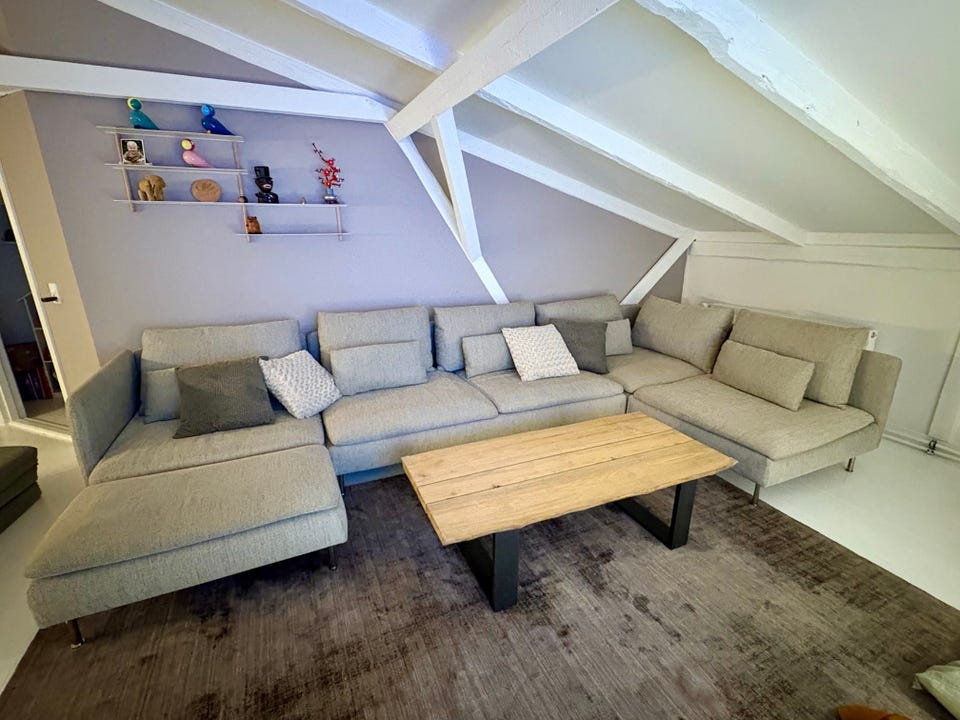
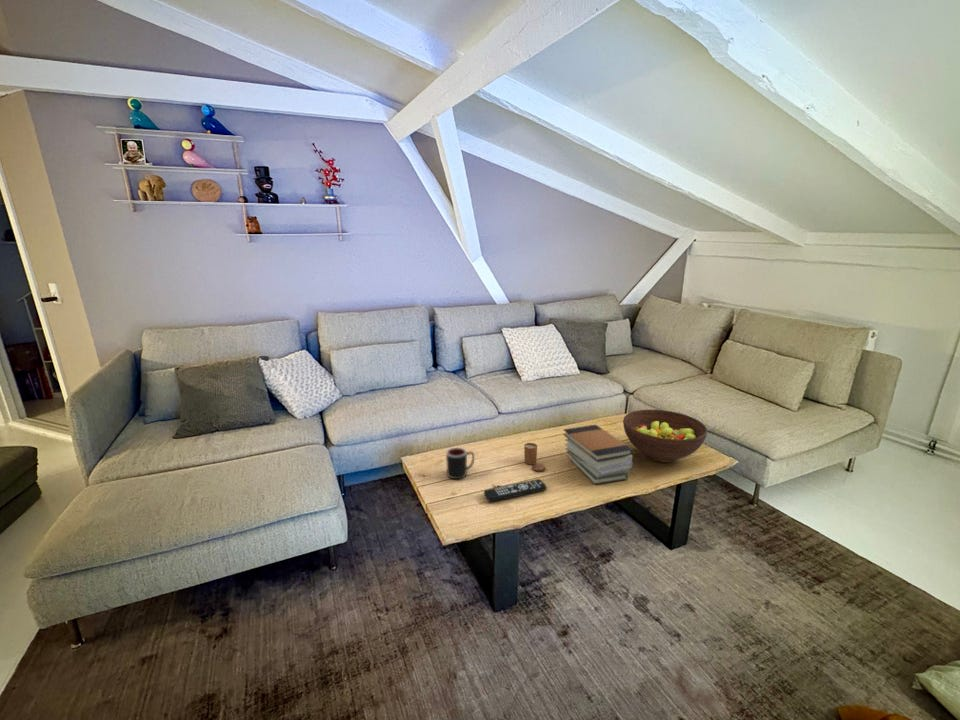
+ remote control [483,478,548,503]
+ mug [445,446,475,480]
+ fruit bowl [622,409,708,463]
+ book stack [562,424,634,485]
+ candle [523,442,546,472]
